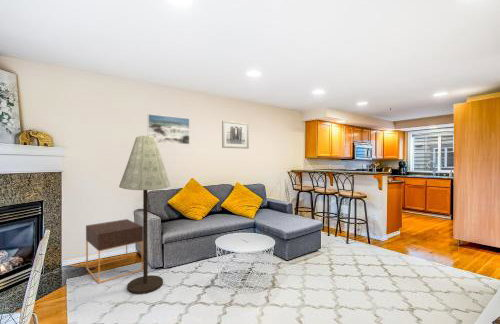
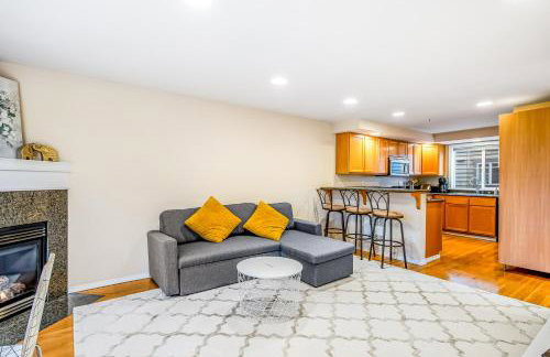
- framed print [147,113,191,145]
- wall art [221,120,250,150]
- nightstand [85,218,143,284]
- floor lamp [118,135,171,295]
